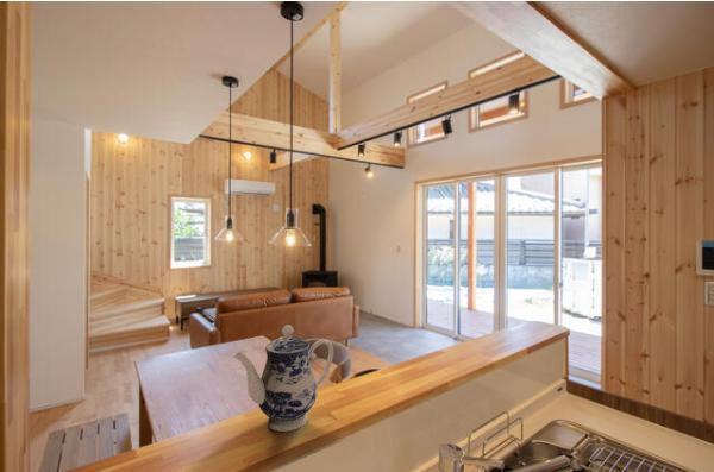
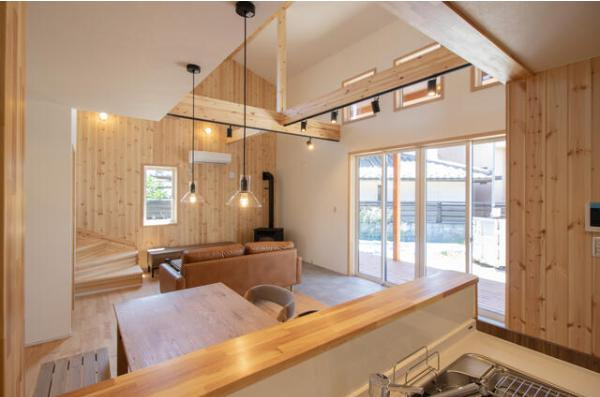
- teapot [233,325,334,433]
